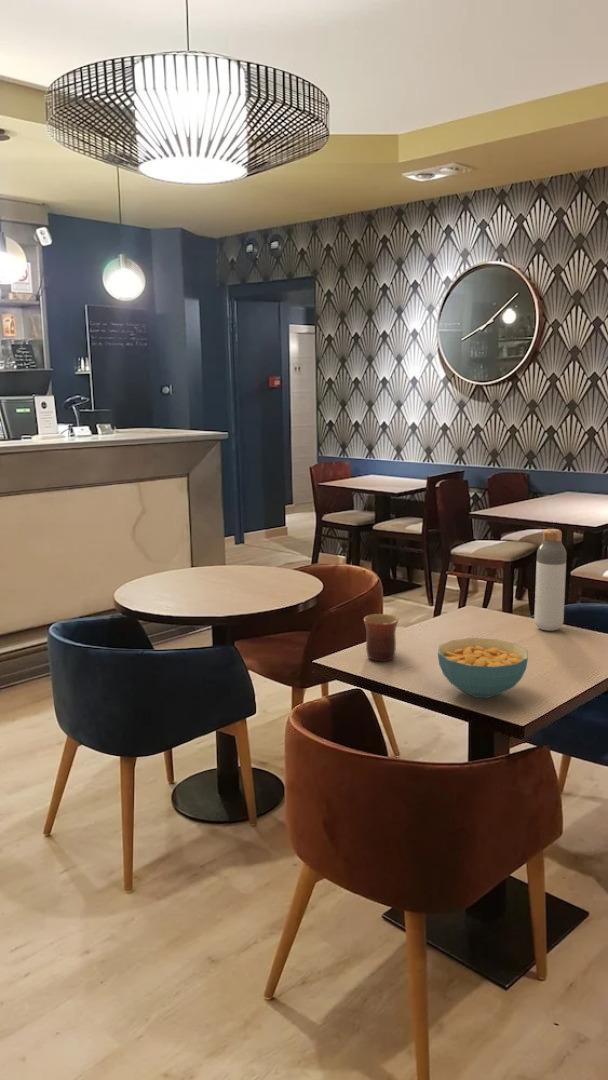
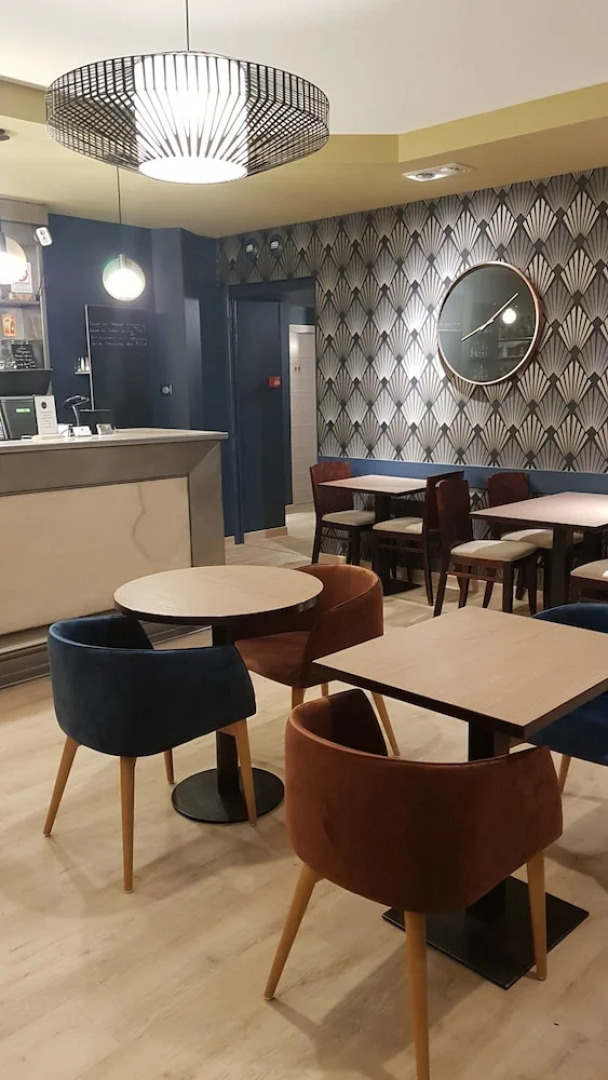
- mug [363,613,399,662]
- cereal bowl [437,637,529,699]
- bottle [533,528,567,632]
